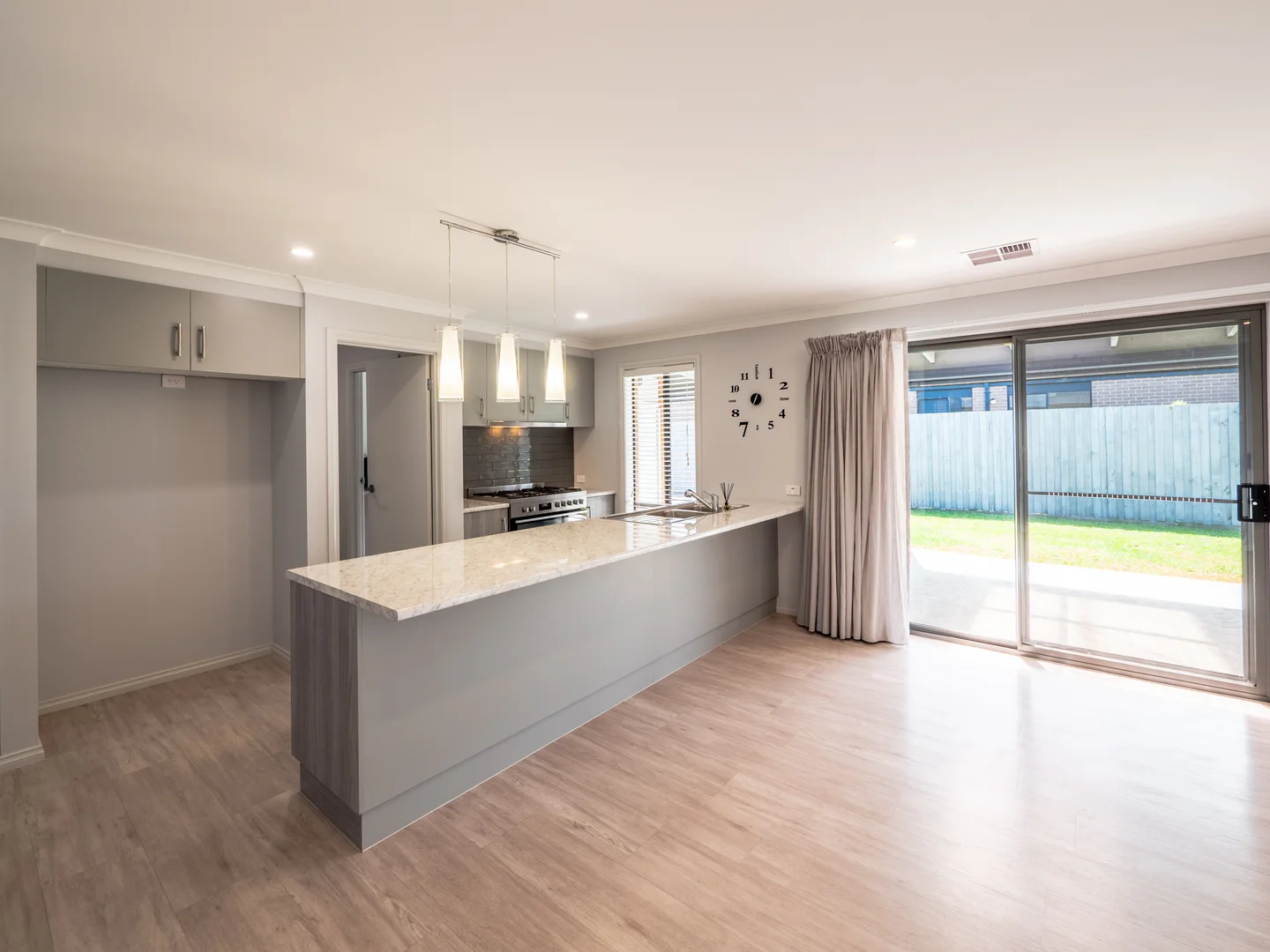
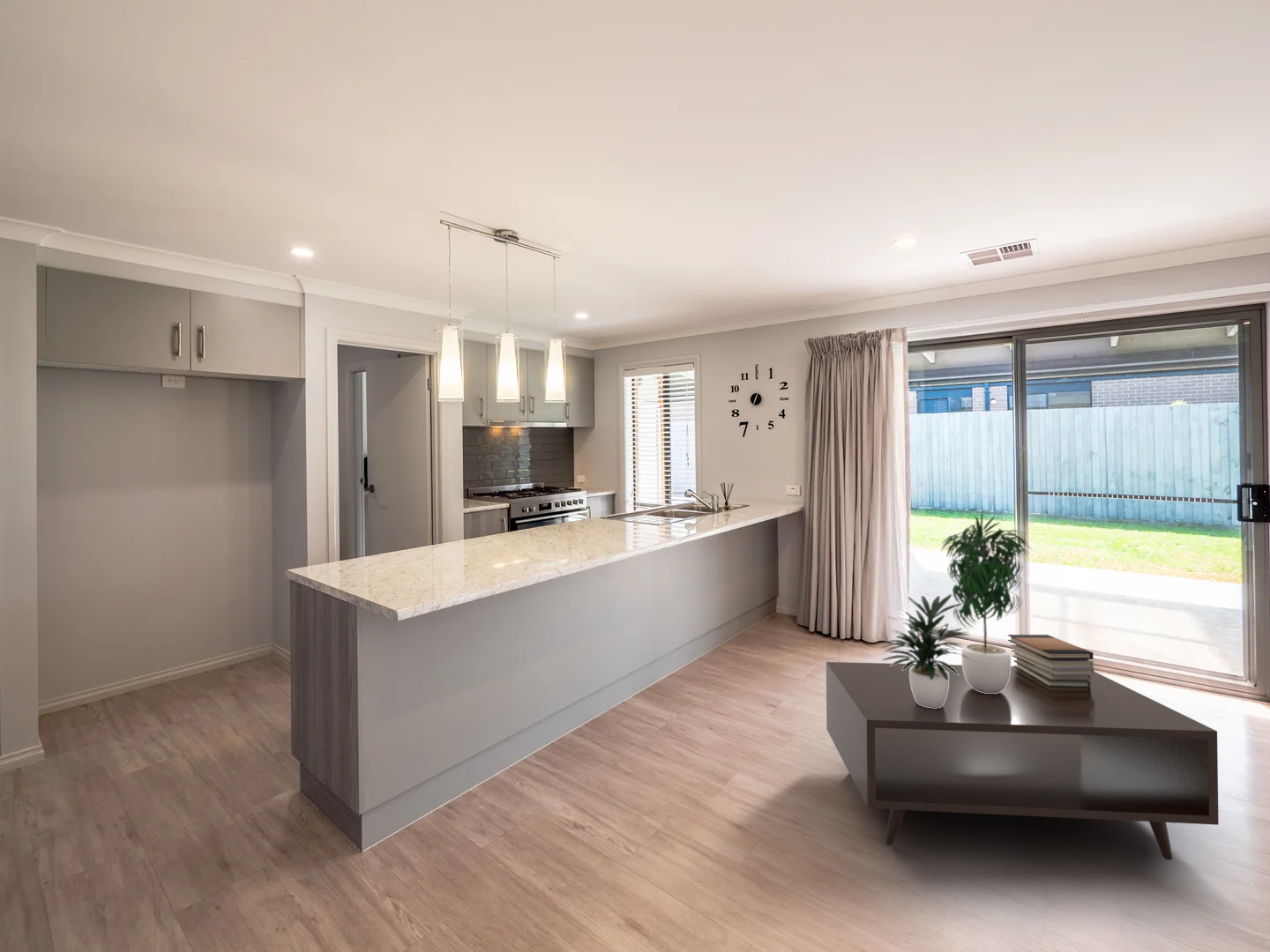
+ coffee table [826,661,1220,861]
+ book stack [1007,634,1095,688]
+ potted plant [881,511,1033,709]
